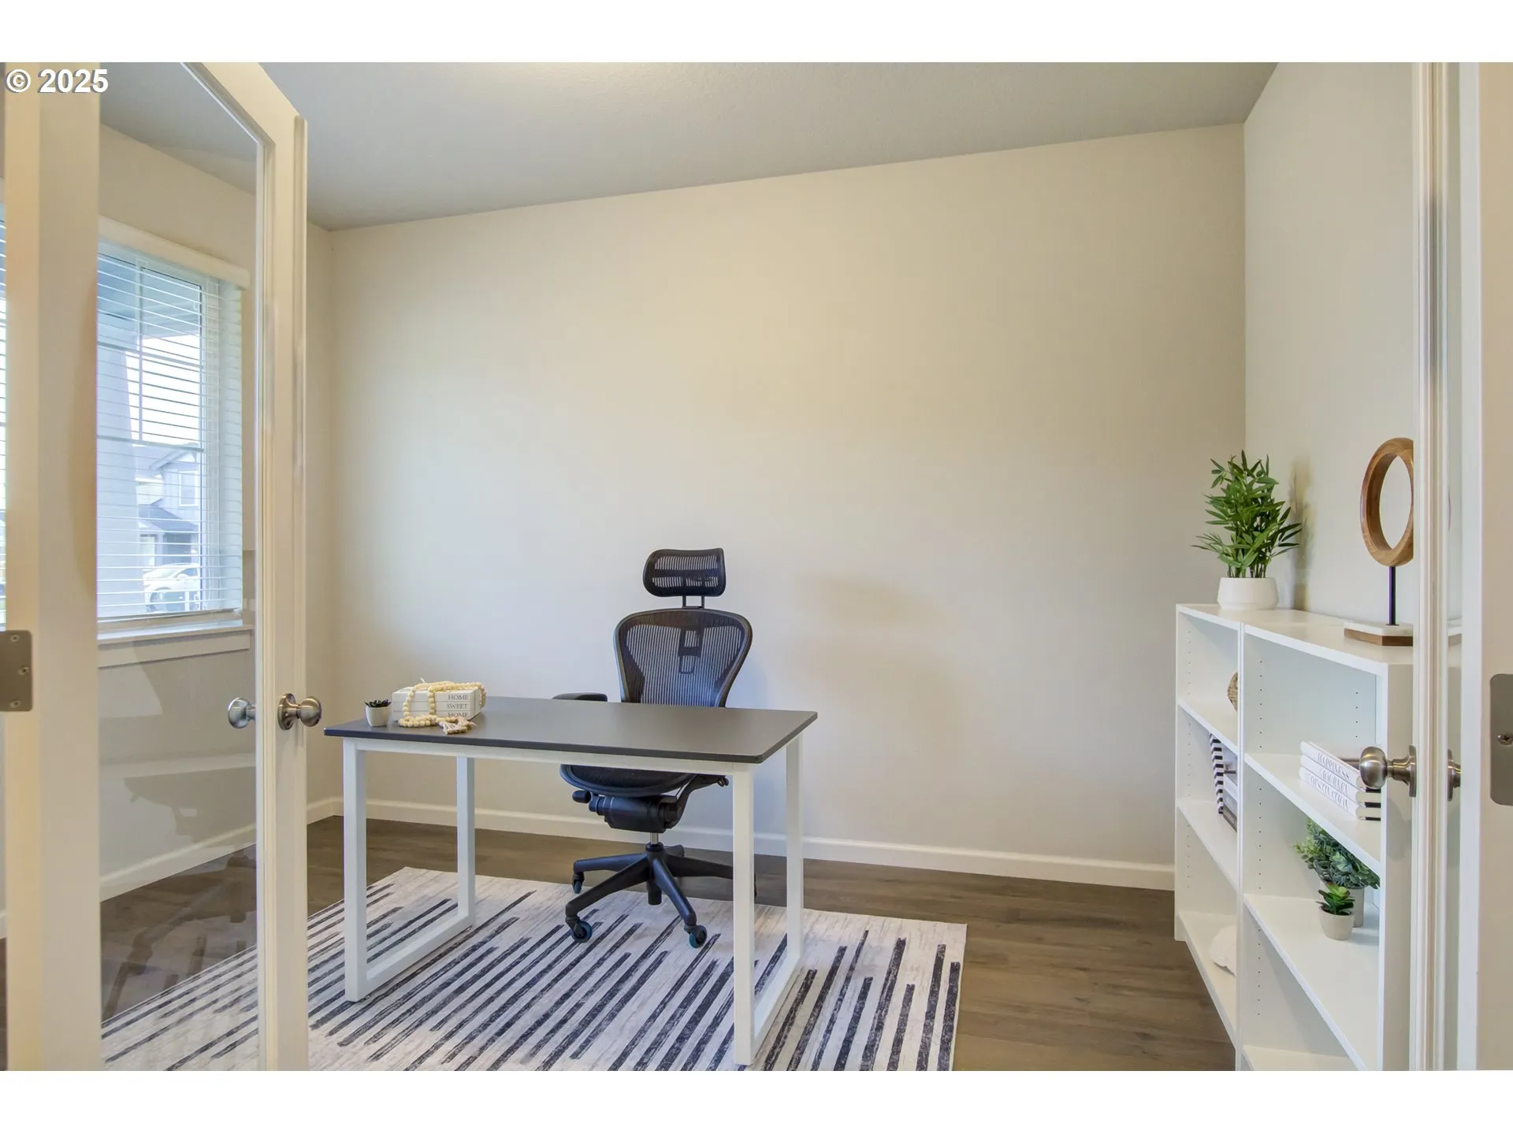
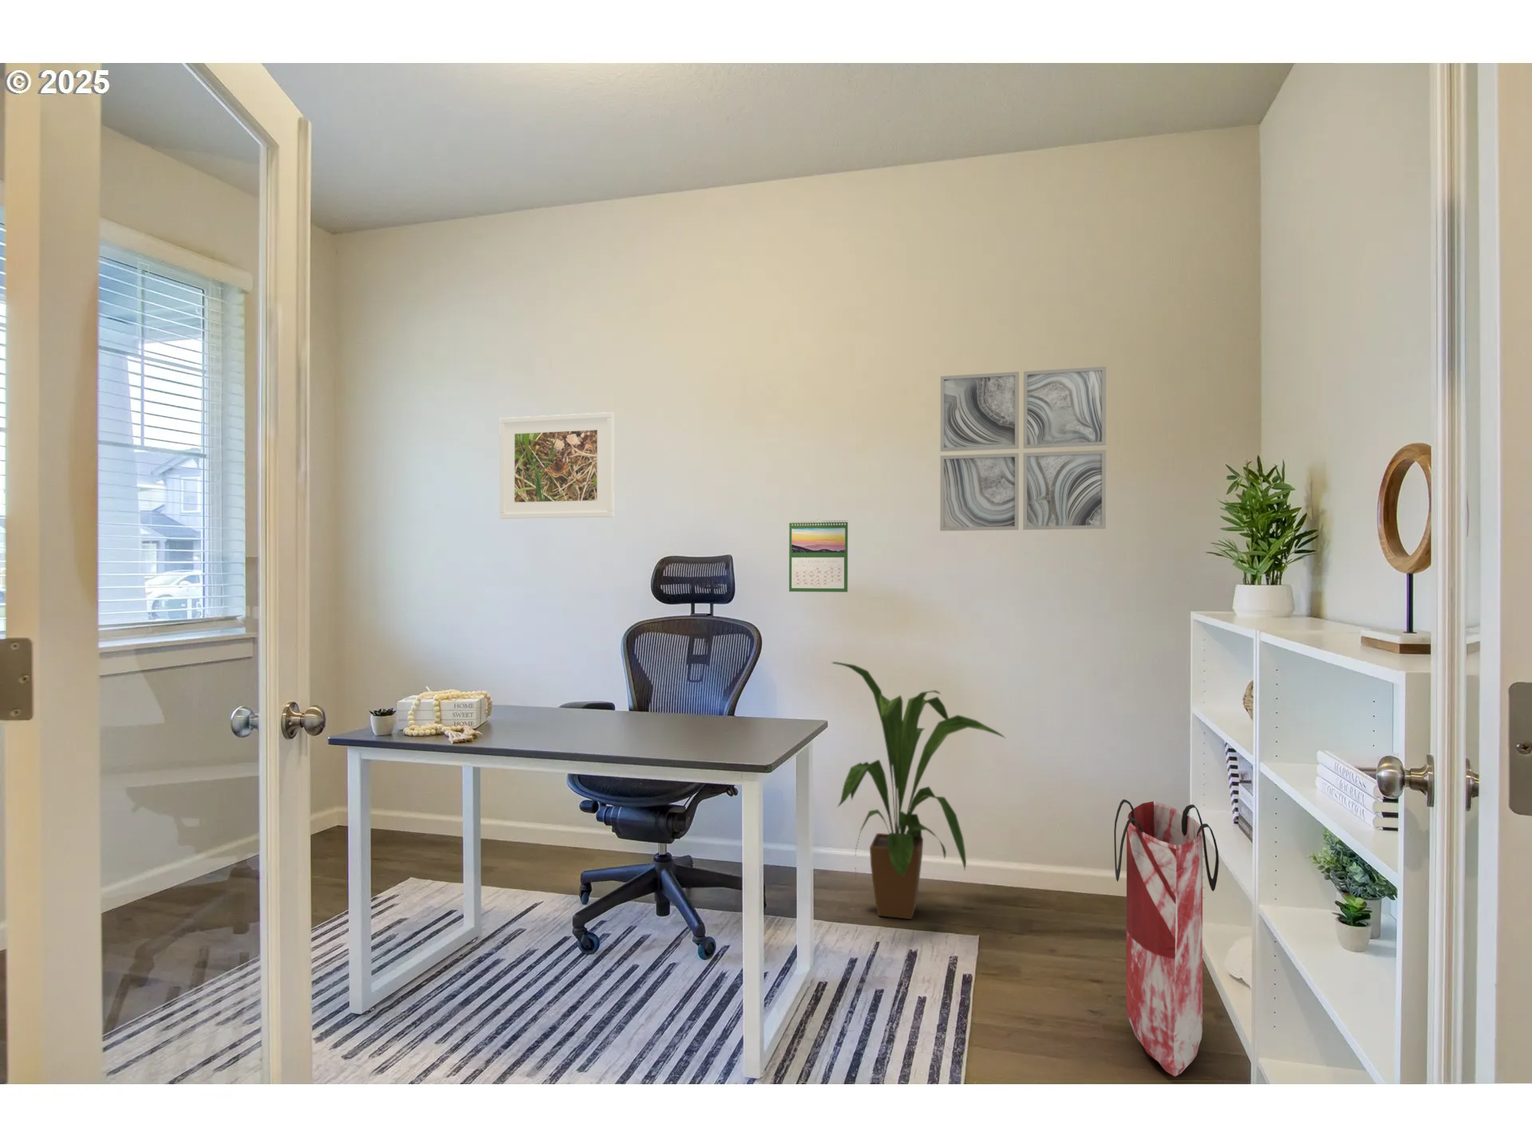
+ calendar [789,519,849,593]
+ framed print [498,411,615,520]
+ wall art [940,365,1106,532]
+ house plant [831,661,1006,920]
+ bag [1113,798,1220,1077]
